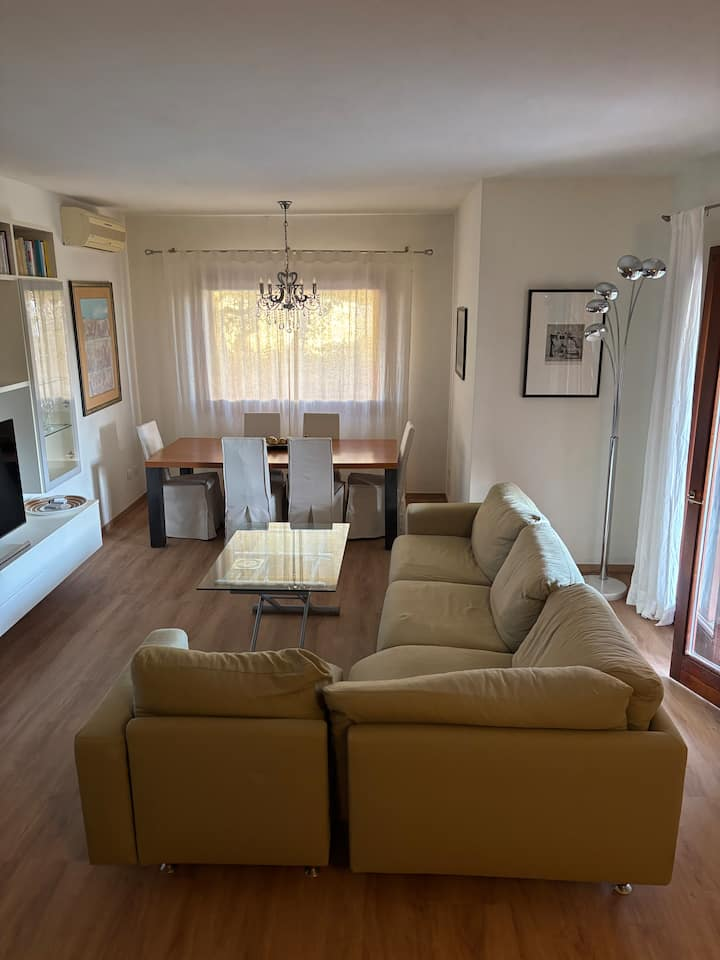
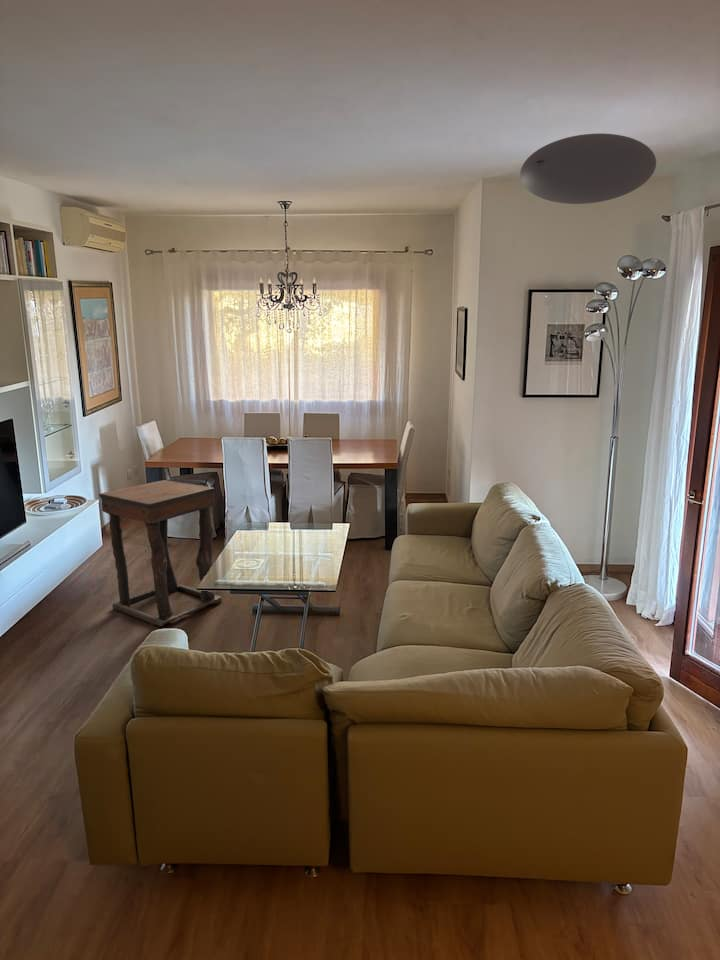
+ ceiling light [519,133,657,205]
+ side table [98,479,223,627]
